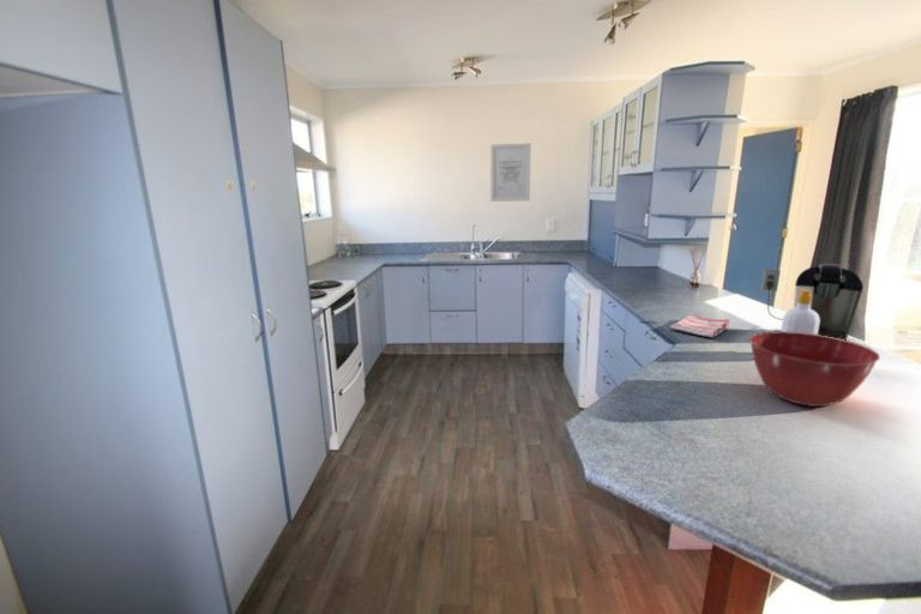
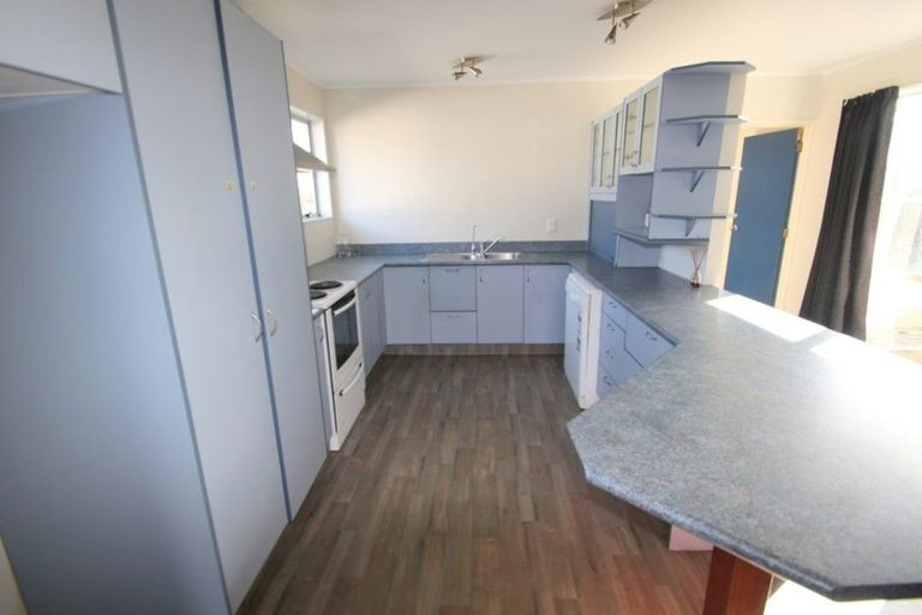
- wall art [489,142,532,203]
- soap bottle [779,289,819,335]
- coffee maker [760,263,865,341]
- dish towel [669,313,730,339]
- mixing bowl [748,330,881,408]
